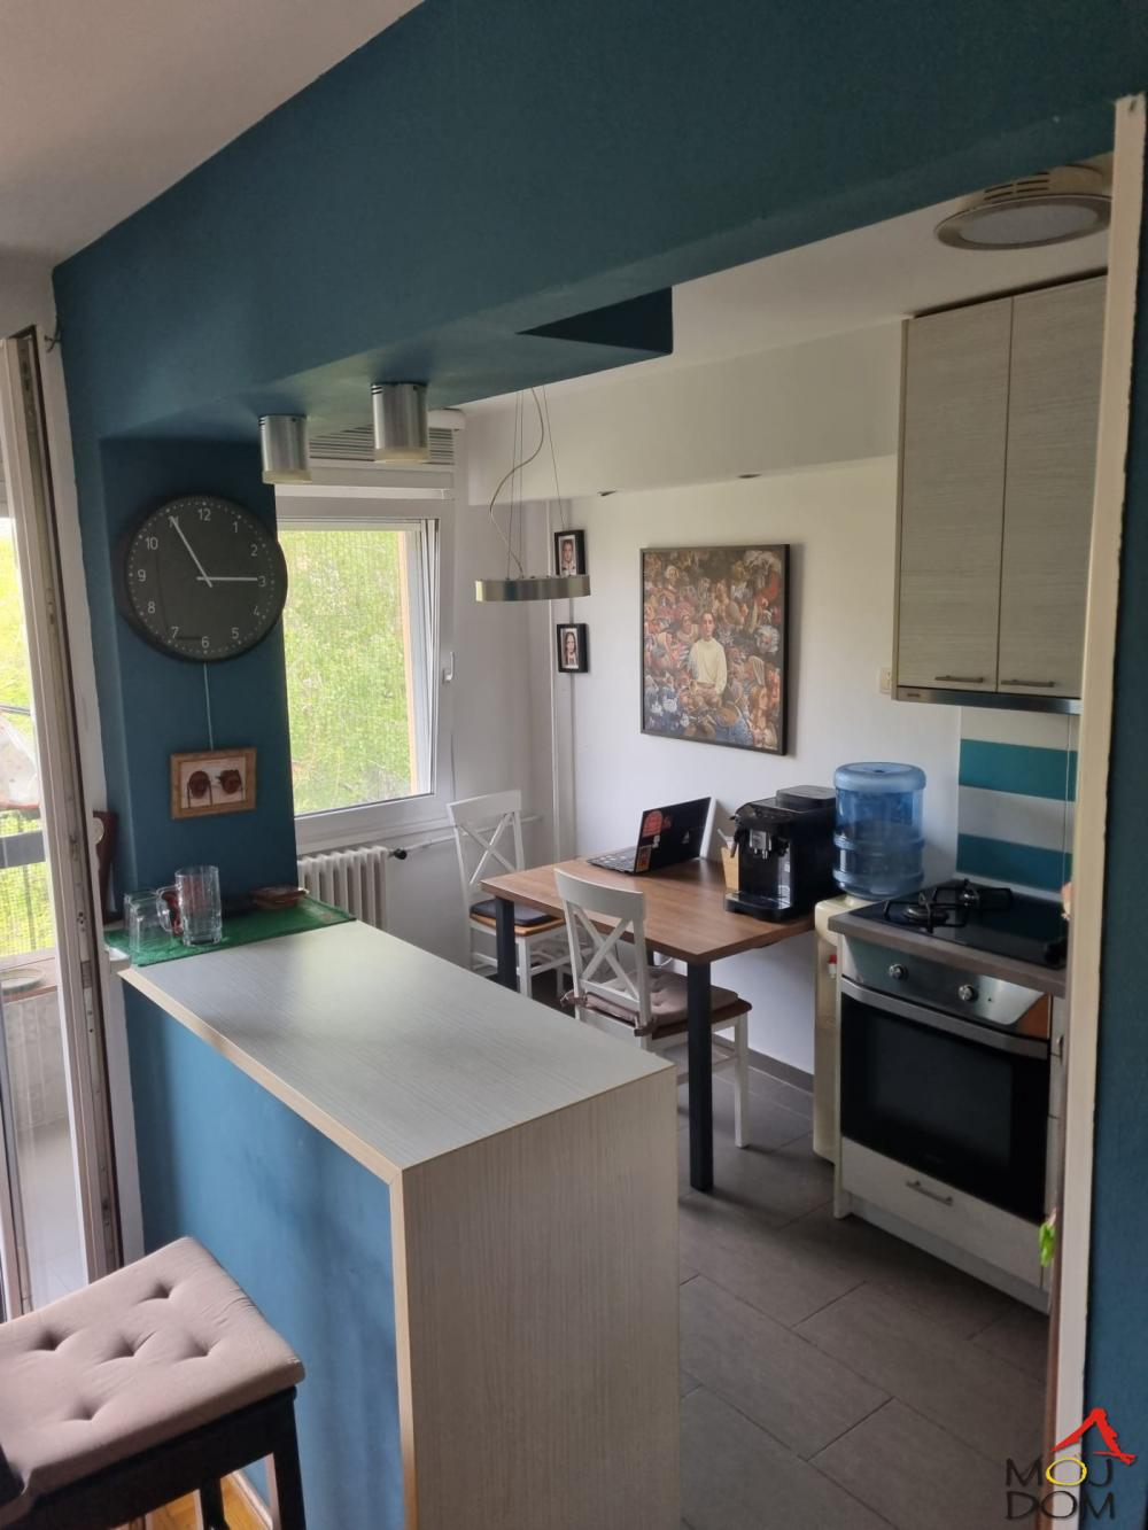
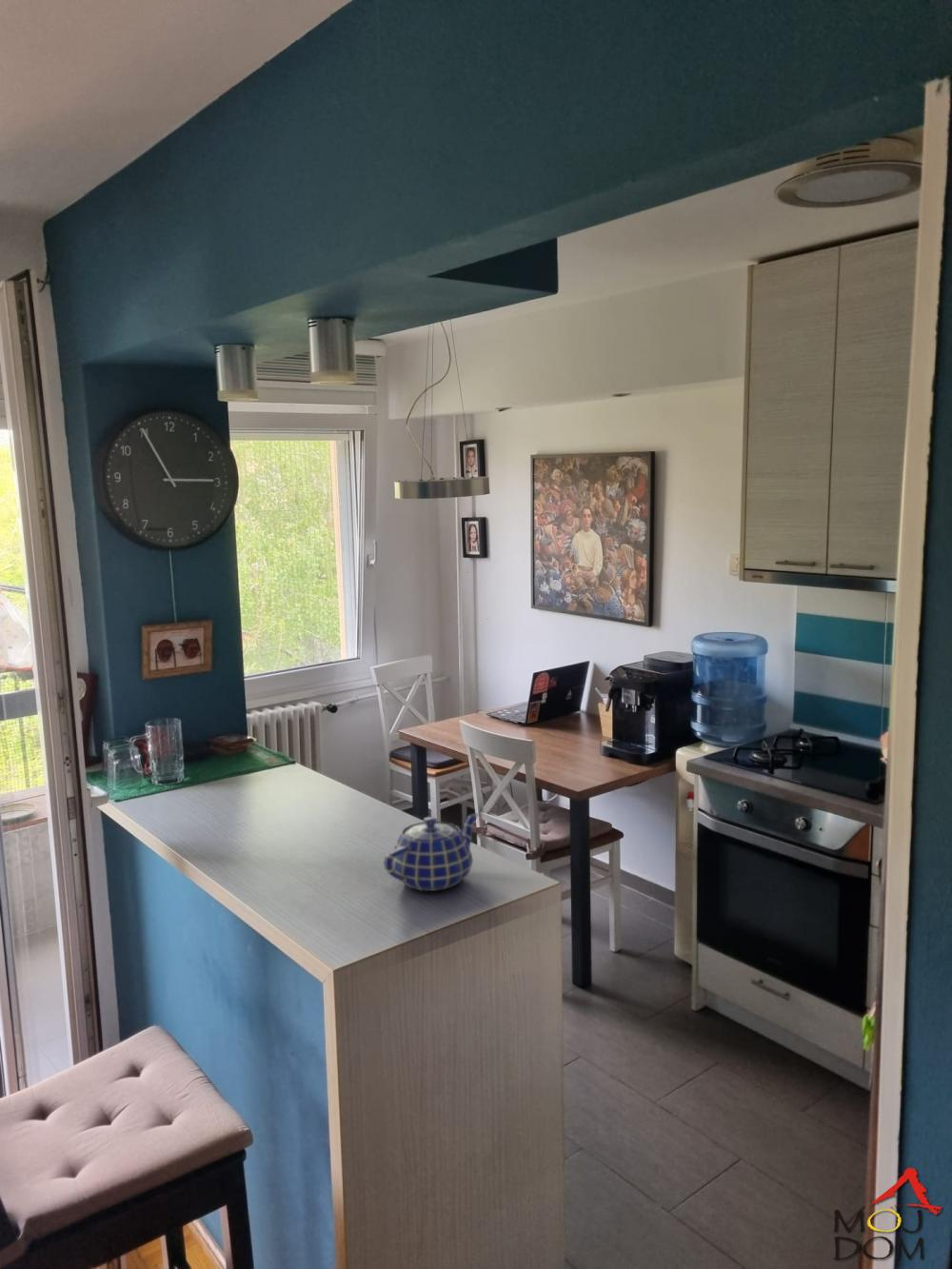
+ teapot [383,812,480,892]
